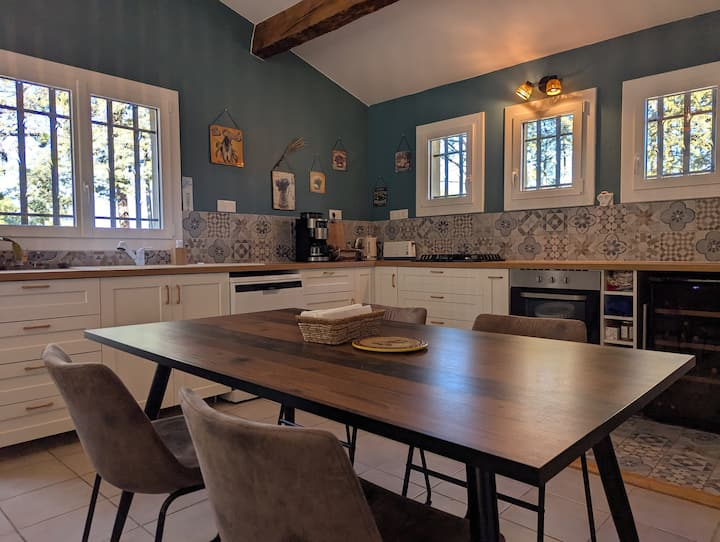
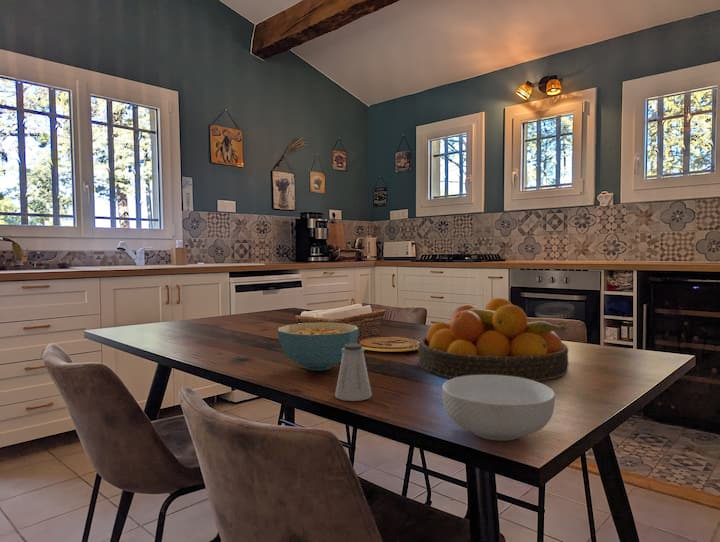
+ cereal bowl [277,321,360,372]
+ cereal bowl [441,375,556,442]
+ fruit bowl [417,297,570,382]
+ saltshaker [334,343,373,402]
